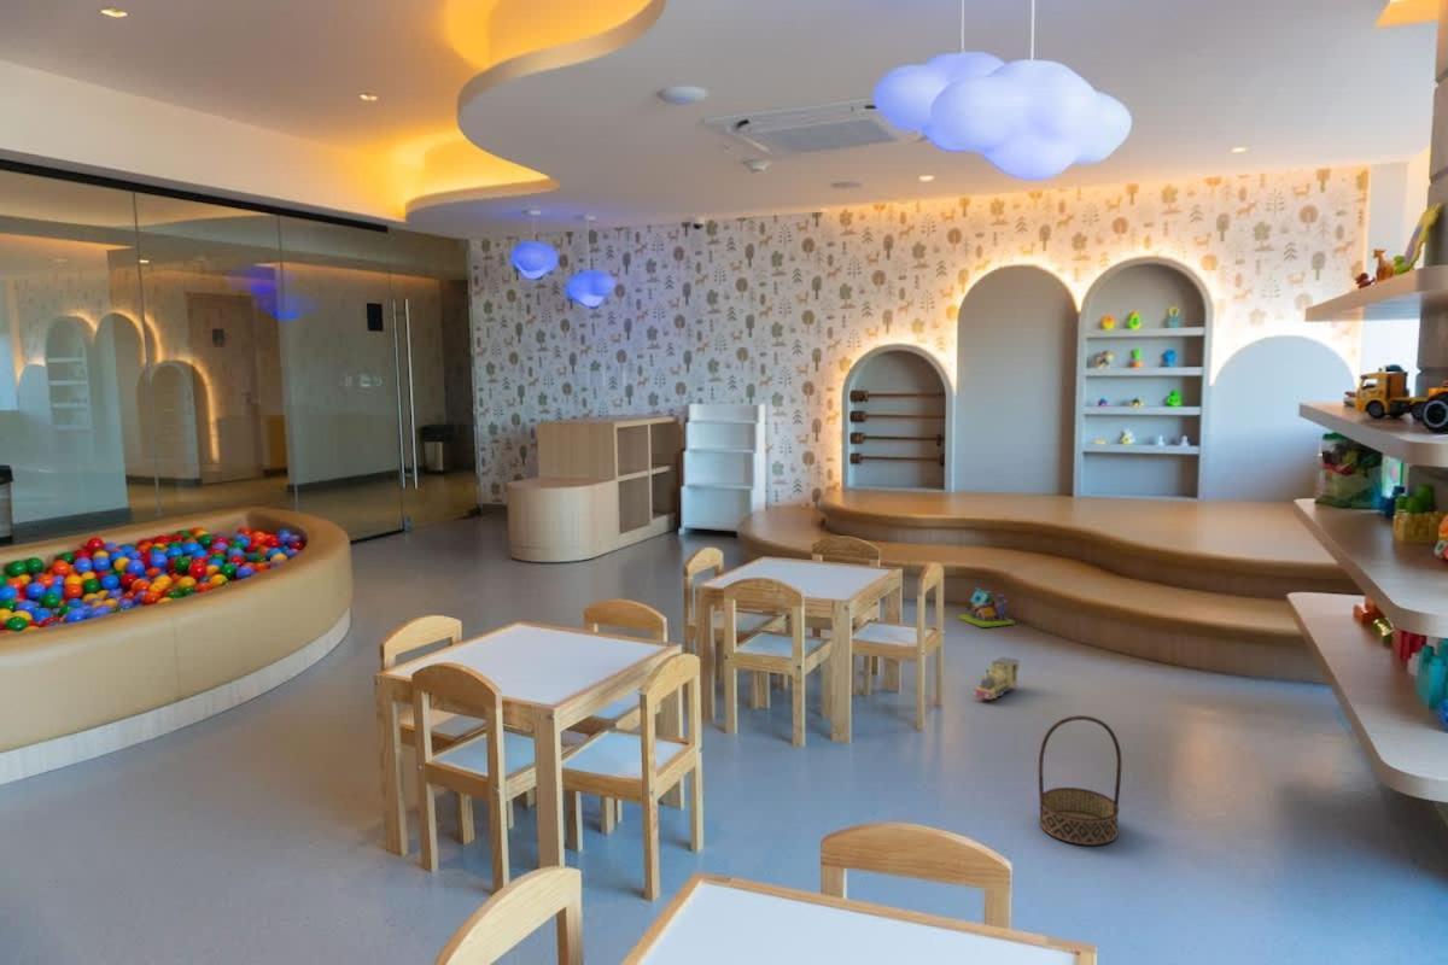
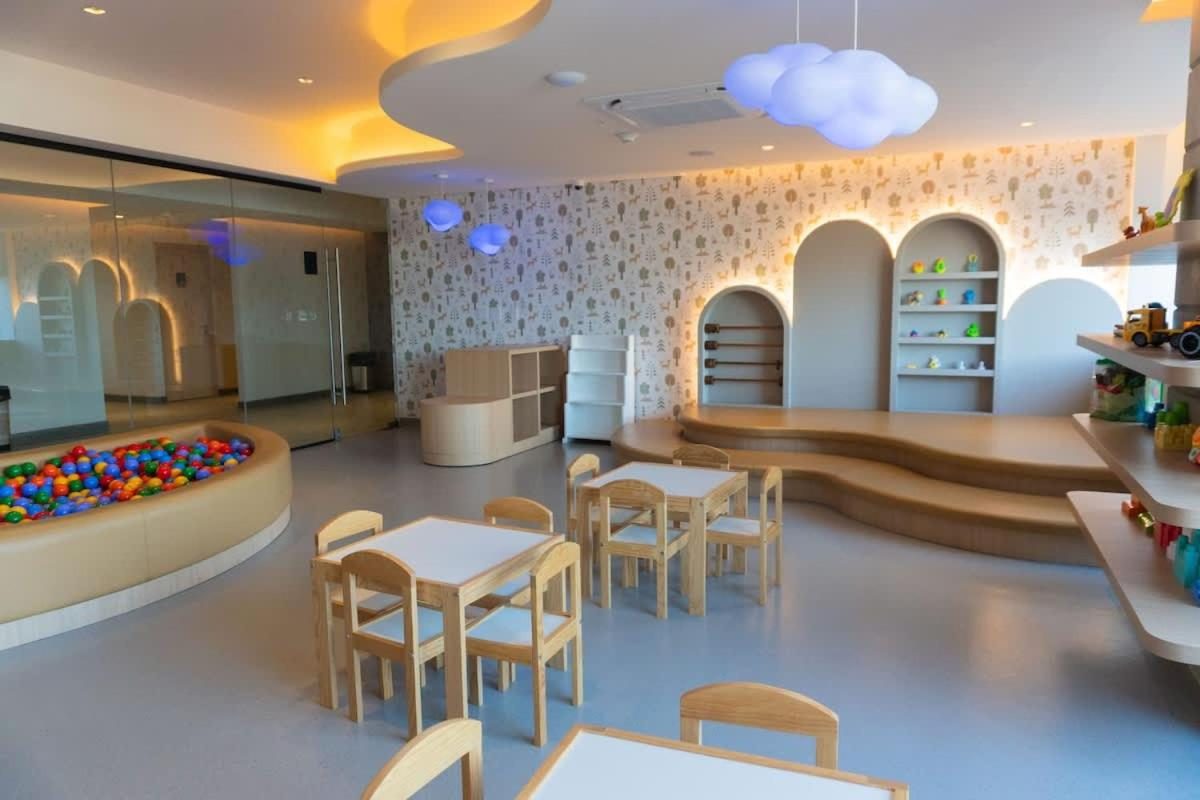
- toy house [957,587,1016,628]
- basket [1038,714,1122,847]
- toy train [973,656,1021,701]
